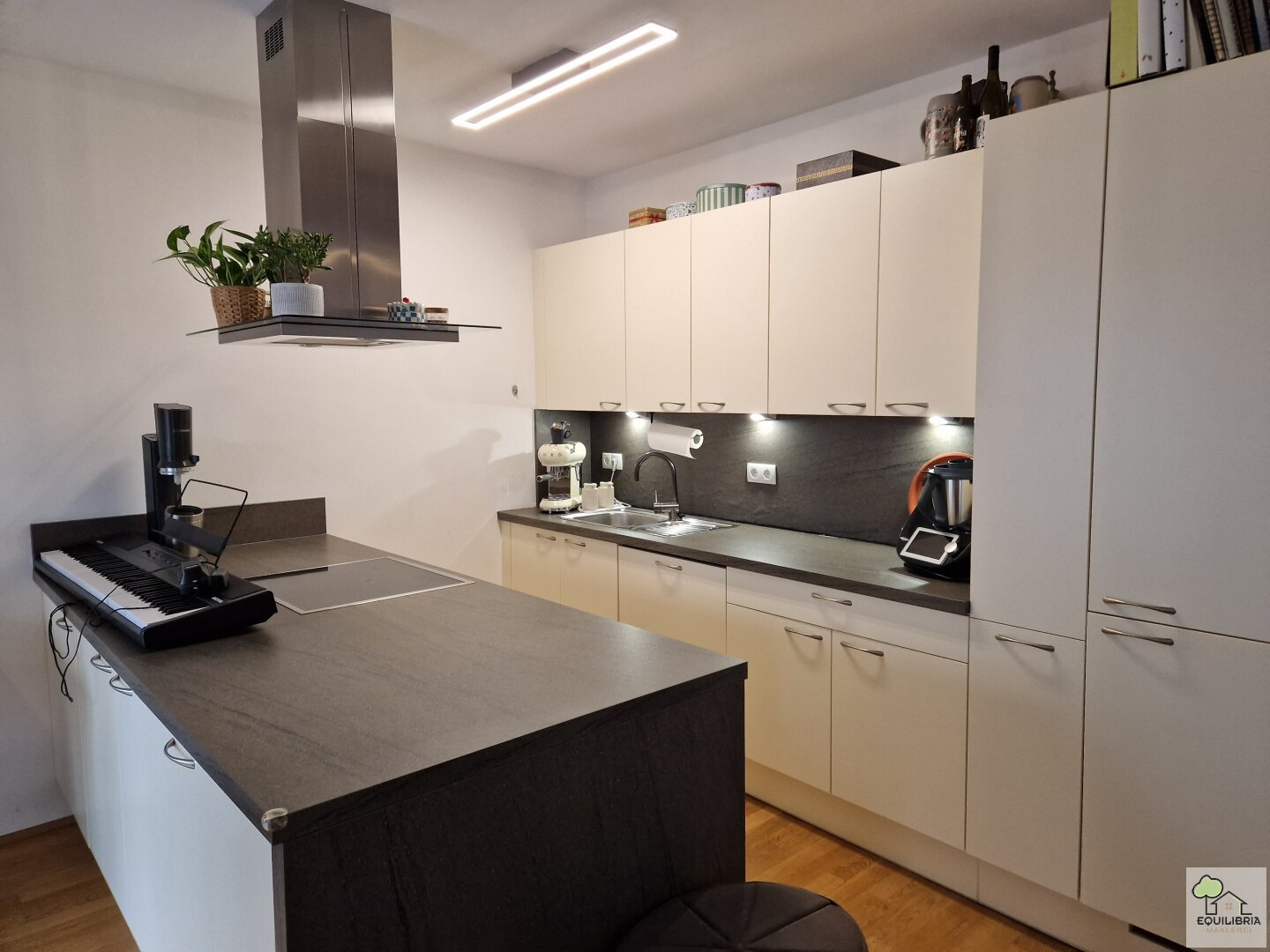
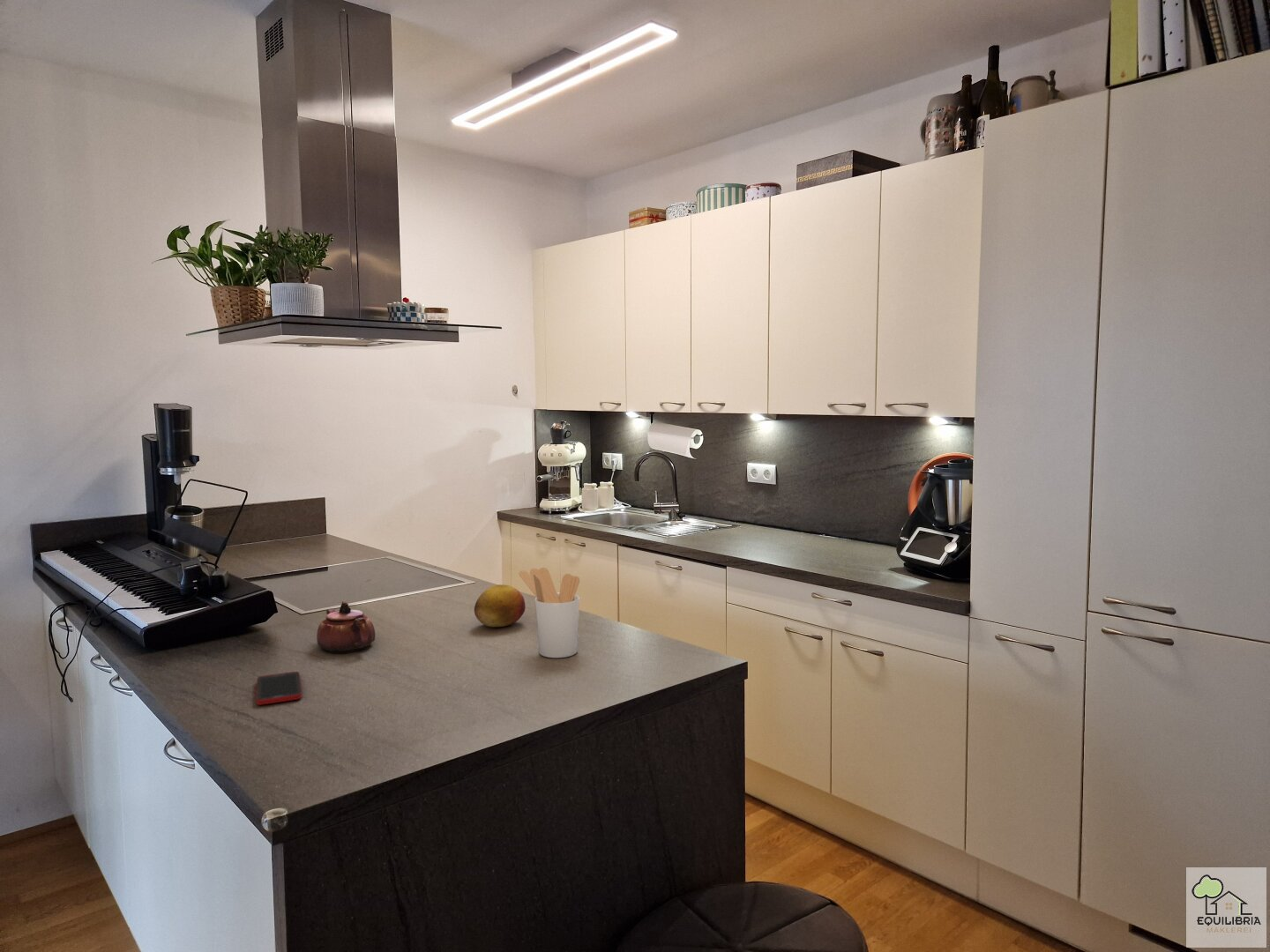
+ fruit [474,584,527,628]
+ cell phone [256,671,303,706]
+ teapot [316,600,376,654]
+ utensil holder [519,567,580,658]
